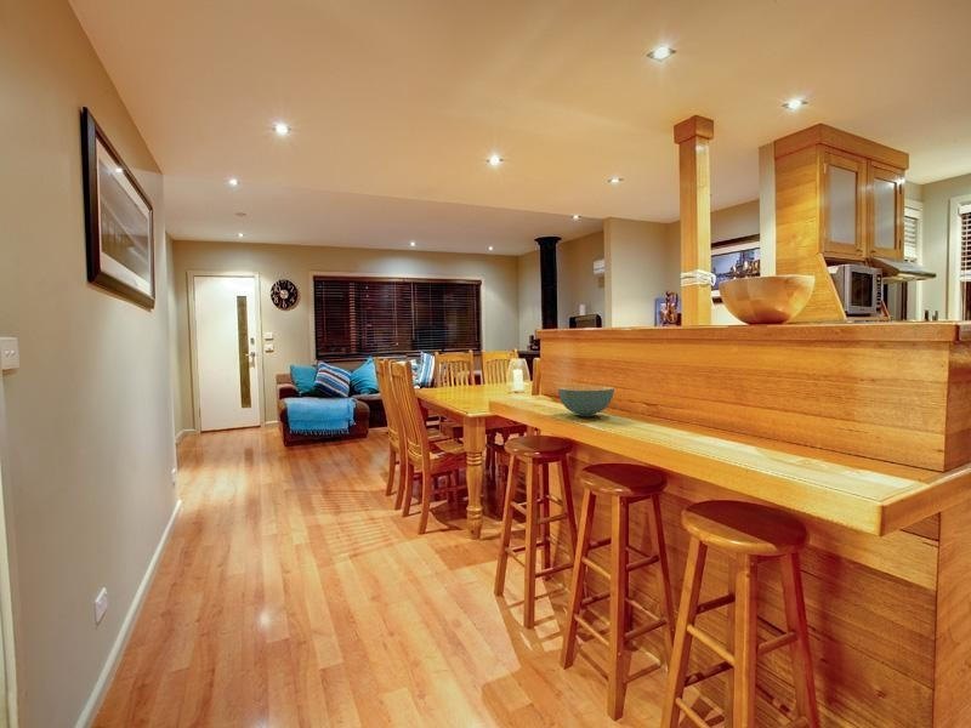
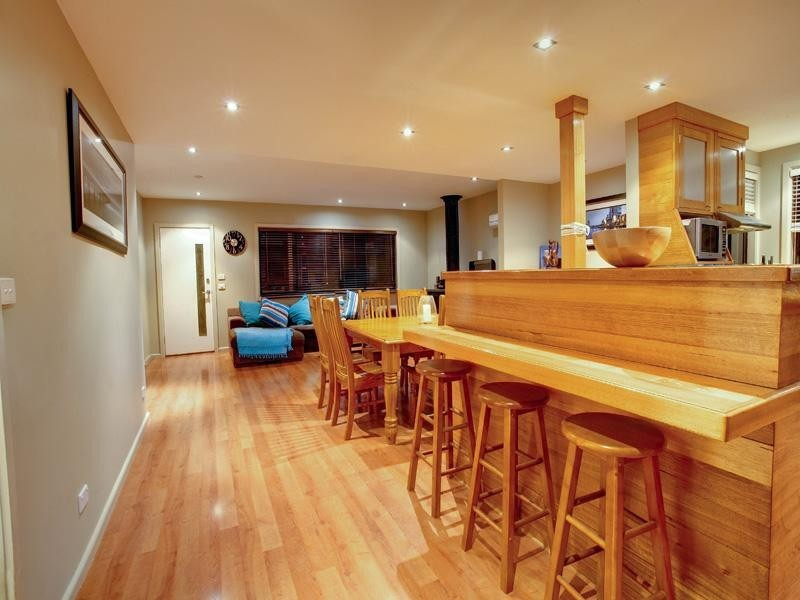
- cereal bowl [557,385,615,417]
